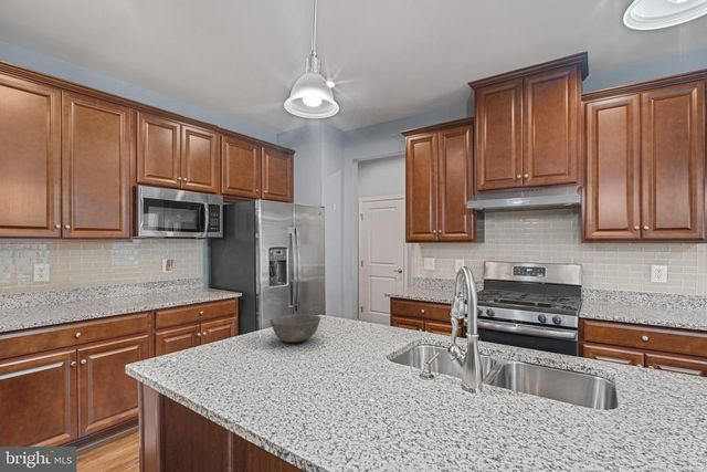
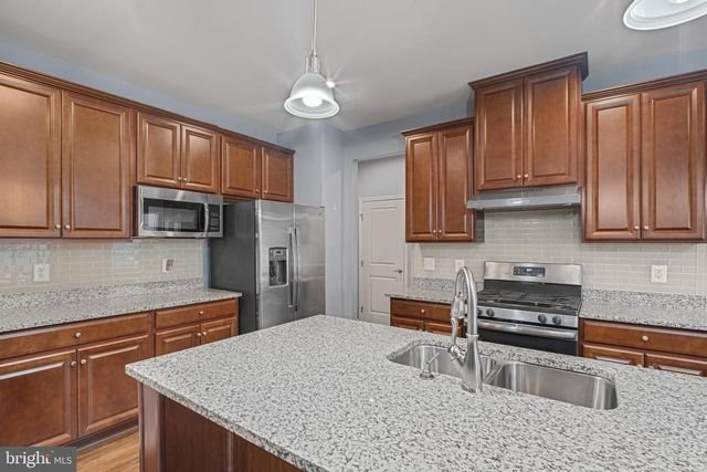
- bowl [268,313,321,344]
